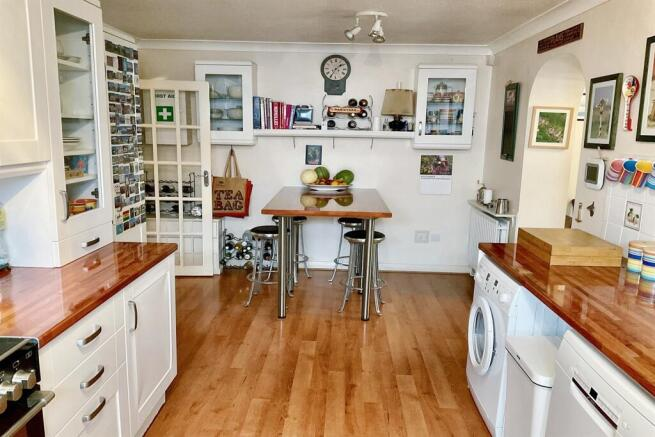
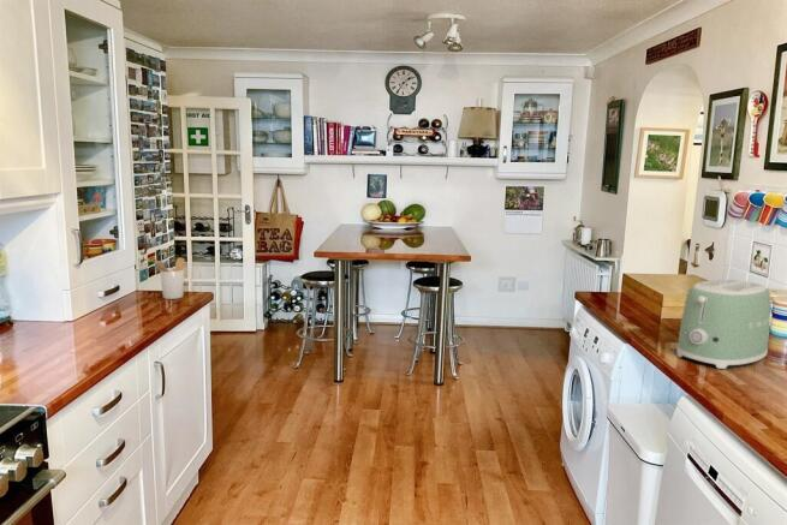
+ utensil holder [150,256,186,300]
+ toaster [675,279,773,370]
